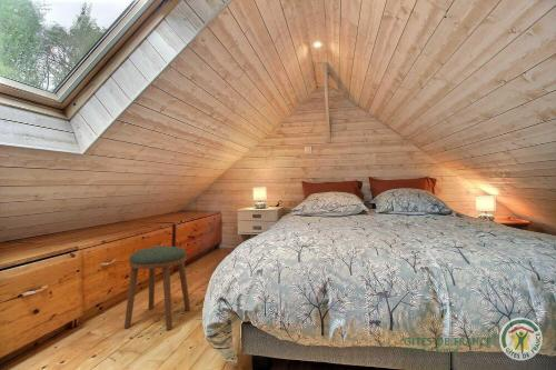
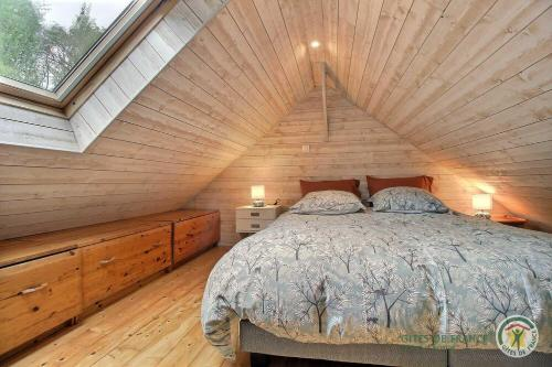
- stool [123,246,191,331]
